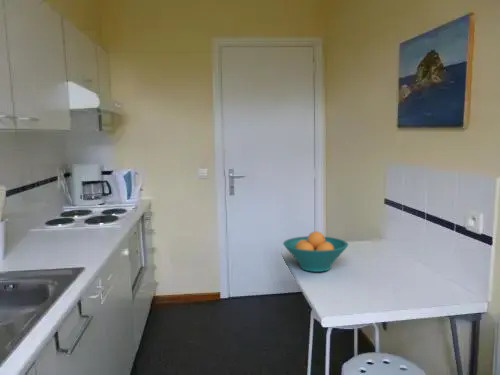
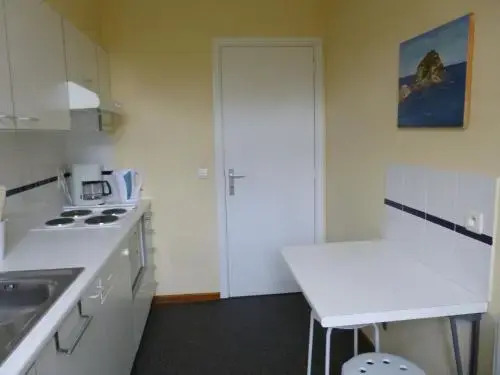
- fruit bowl [282,230,349,273]
